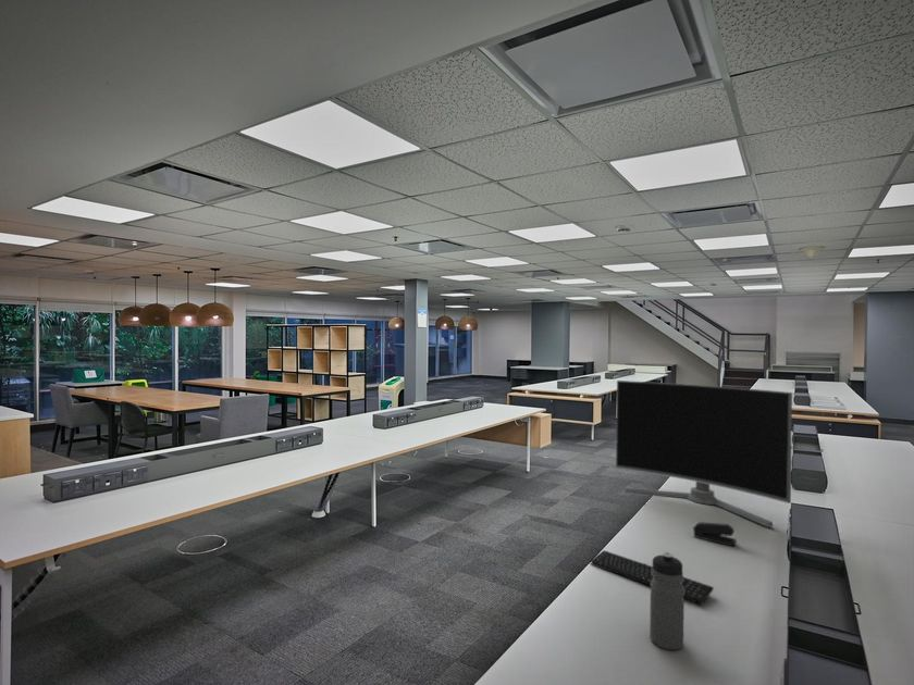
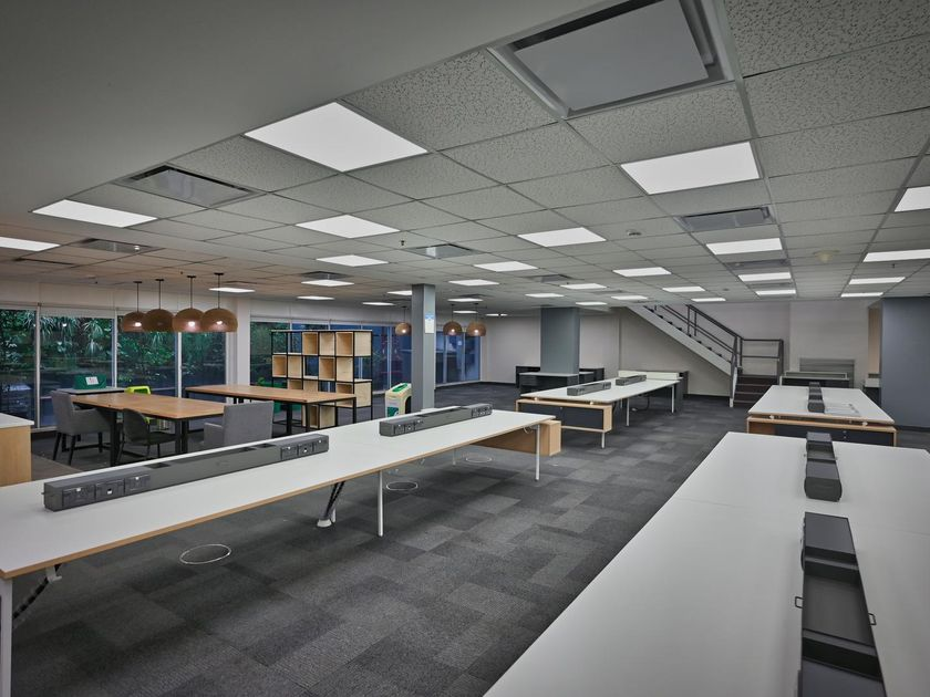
- stapler [692,521,738,548]
- keyboard [589,549,715,606]
- water bottle [649,551,685,651]
- computer monitor [615,379,793,527]
